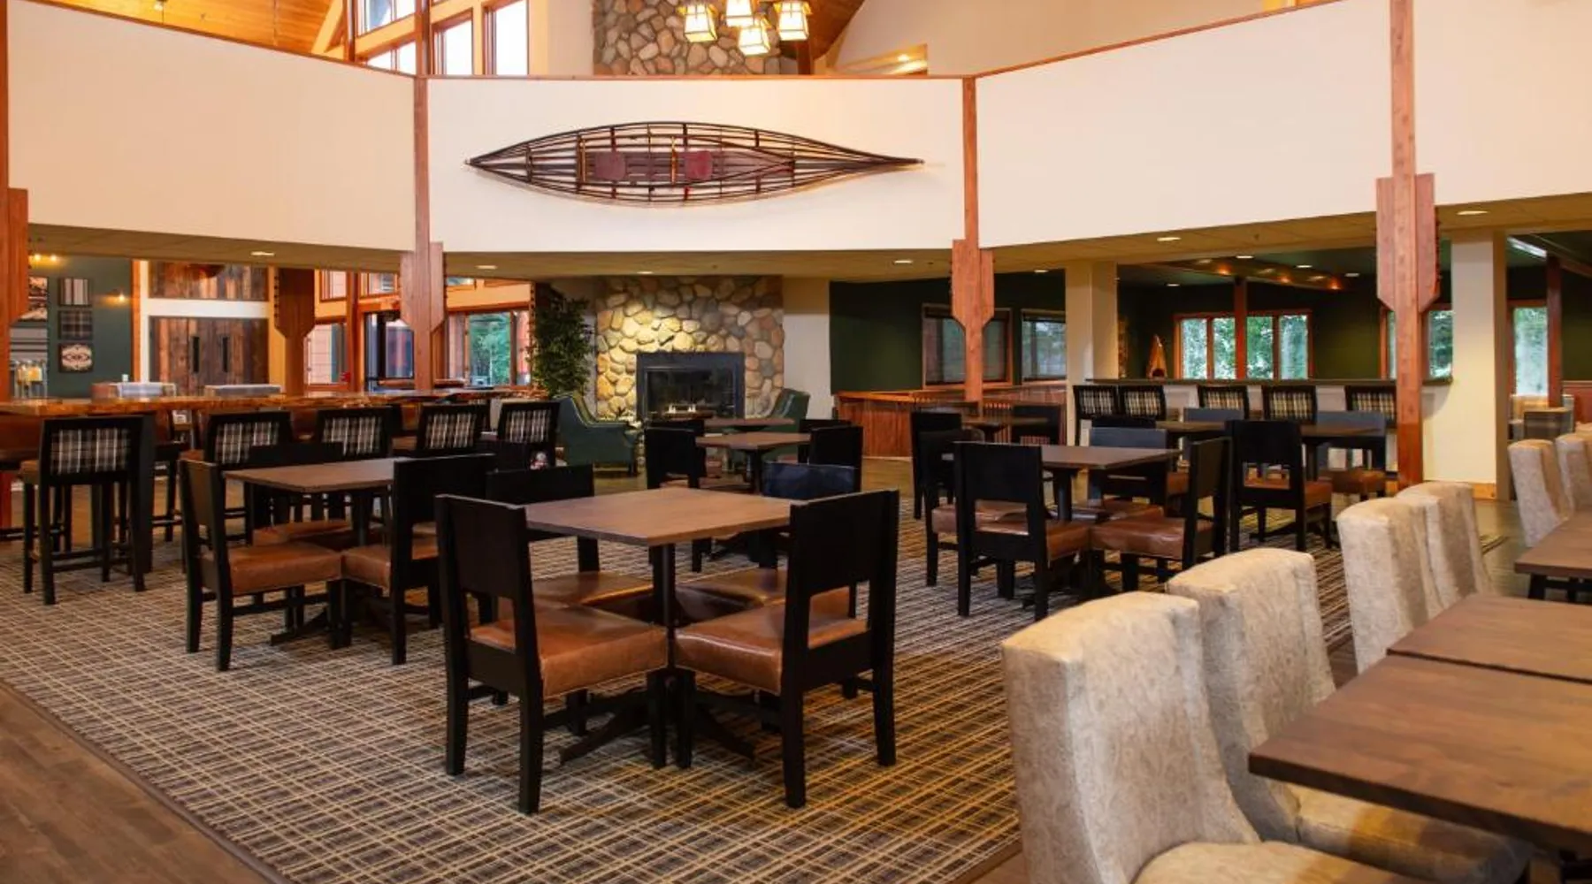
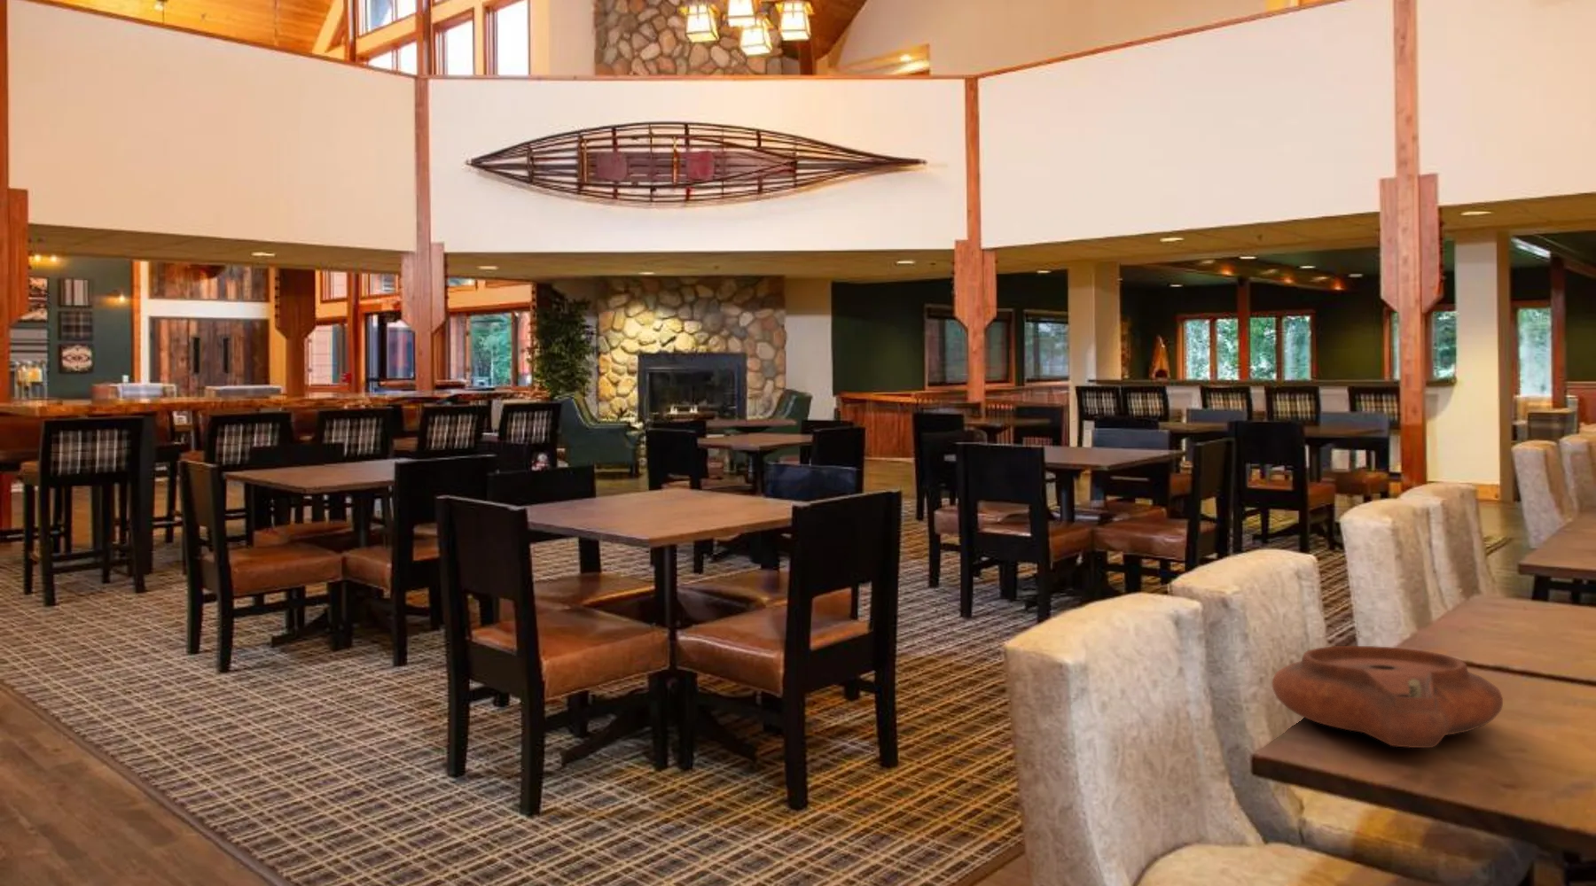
+ plate [1272,645,1504,749]
